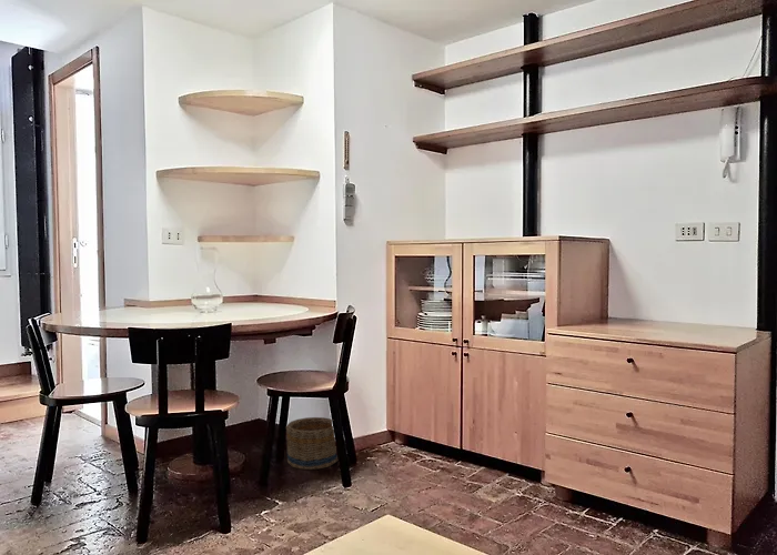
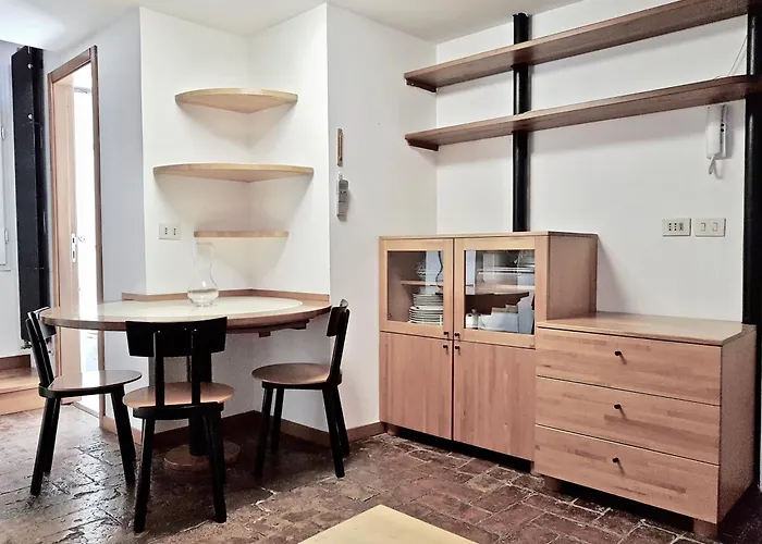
- basket [285,416,339,471]
